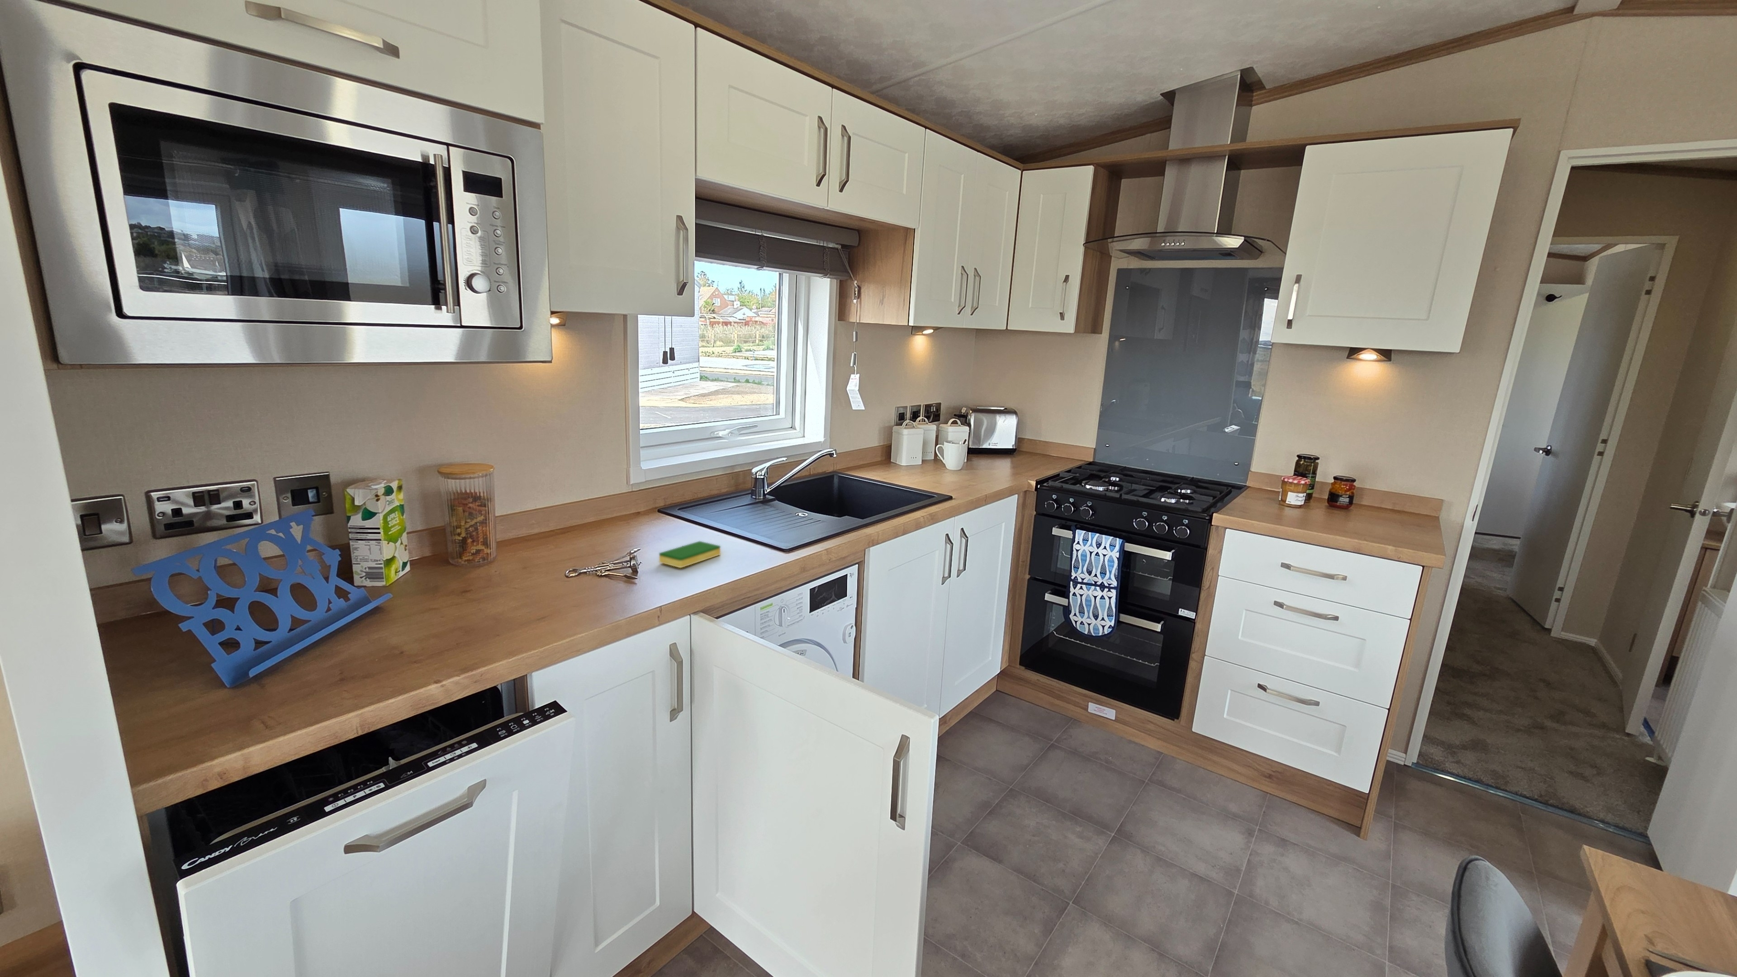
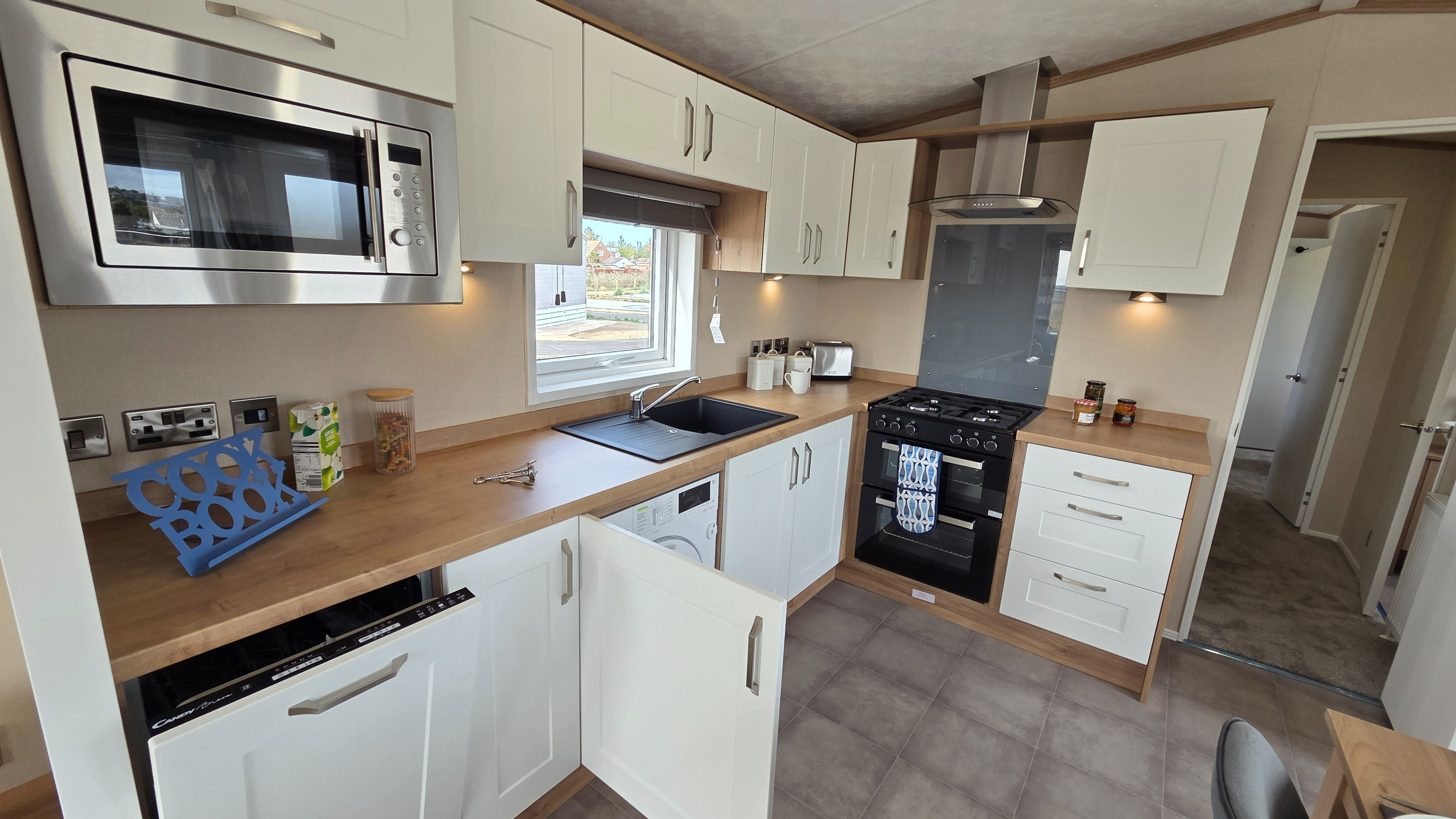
- dish sponge [659,540,721,568]
